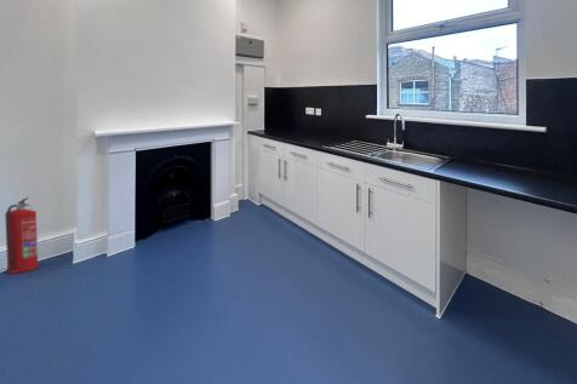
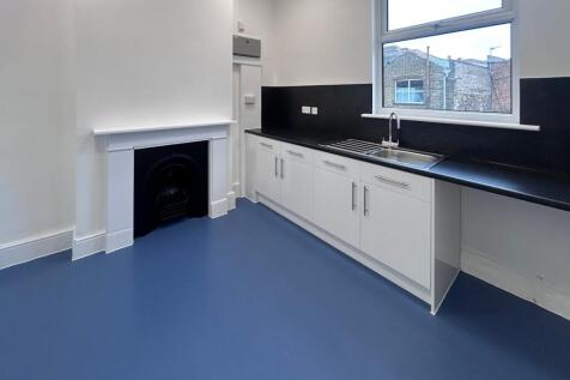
- fire extinguisher [4,196,40,275]
